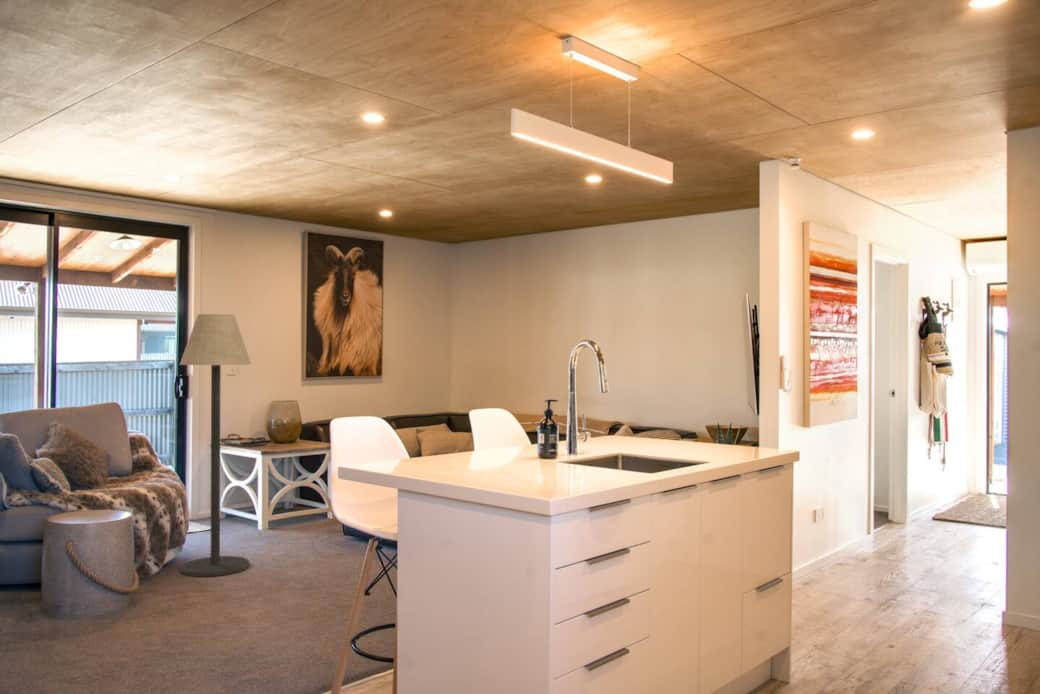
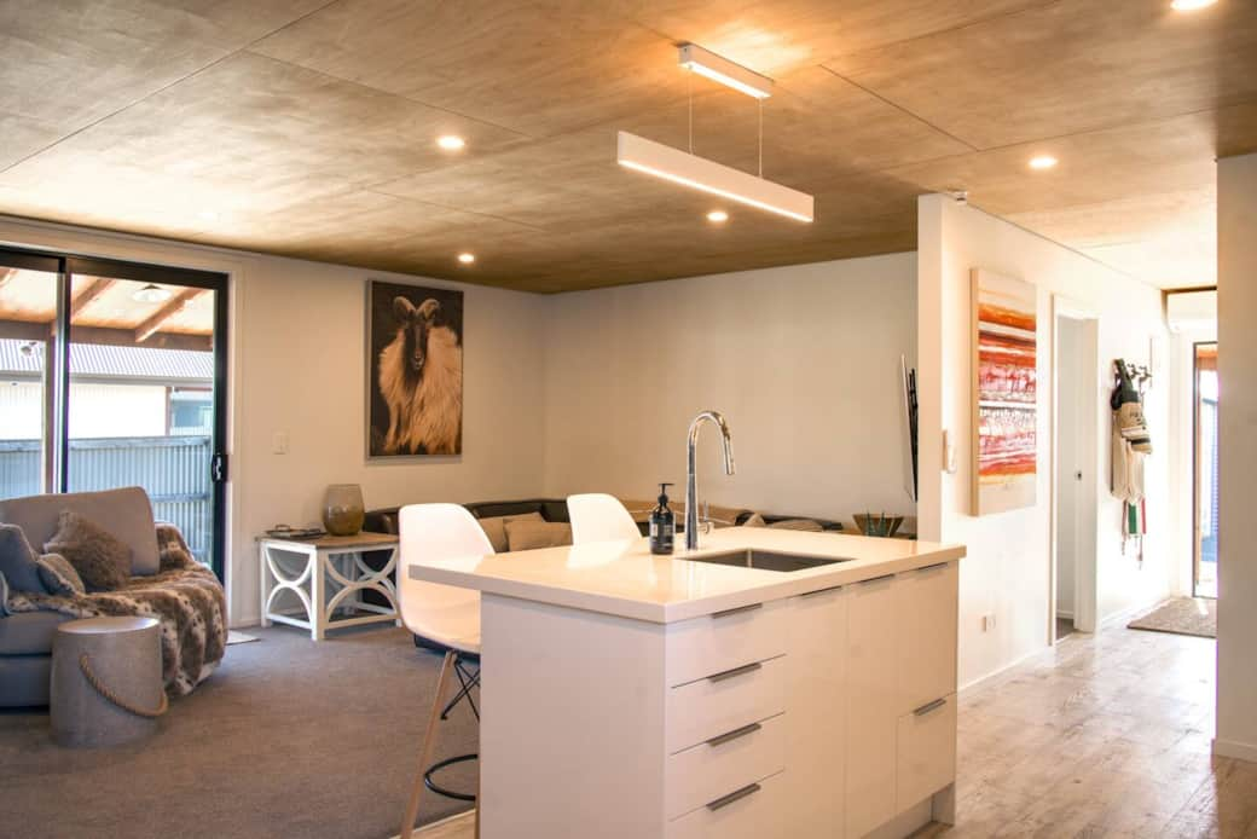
- floor lamp [179,313,252,578]
